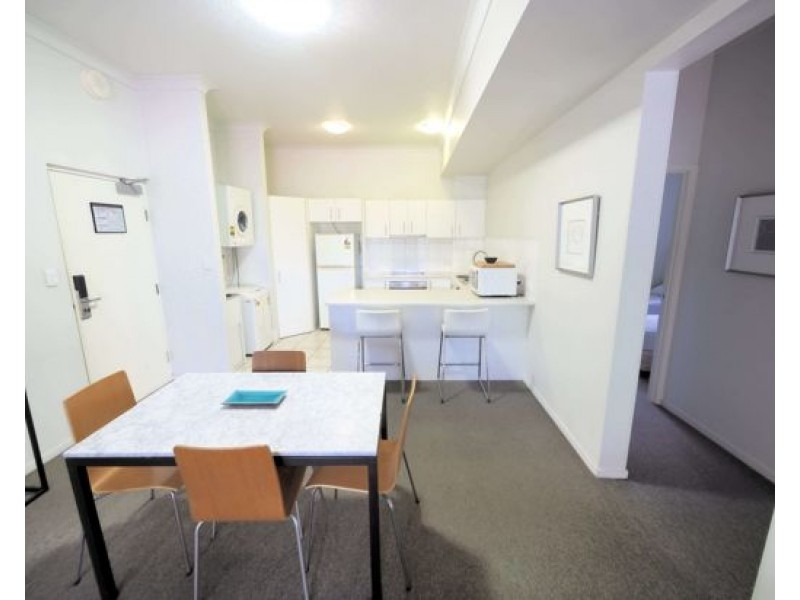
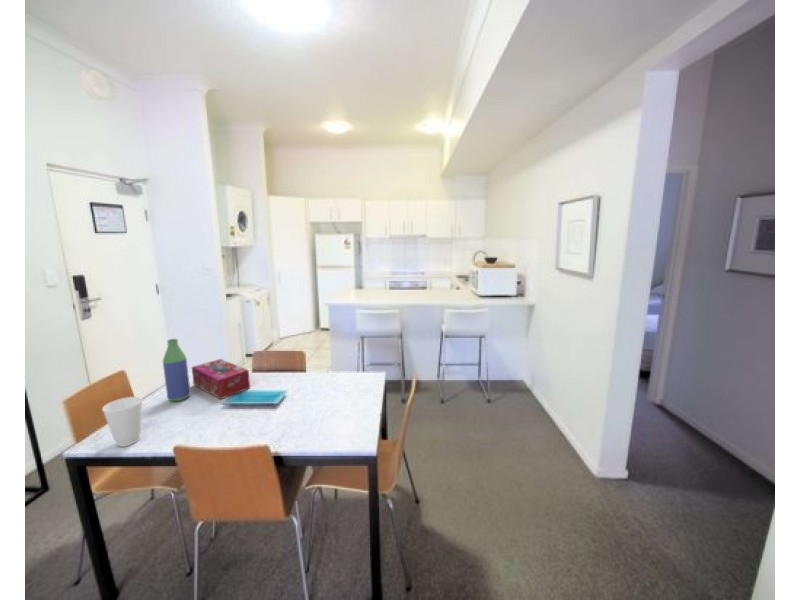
+ cup [101,396,143,448]
+ bottle [162,338,191,402]
+ tissue box [191,358,251,400]
